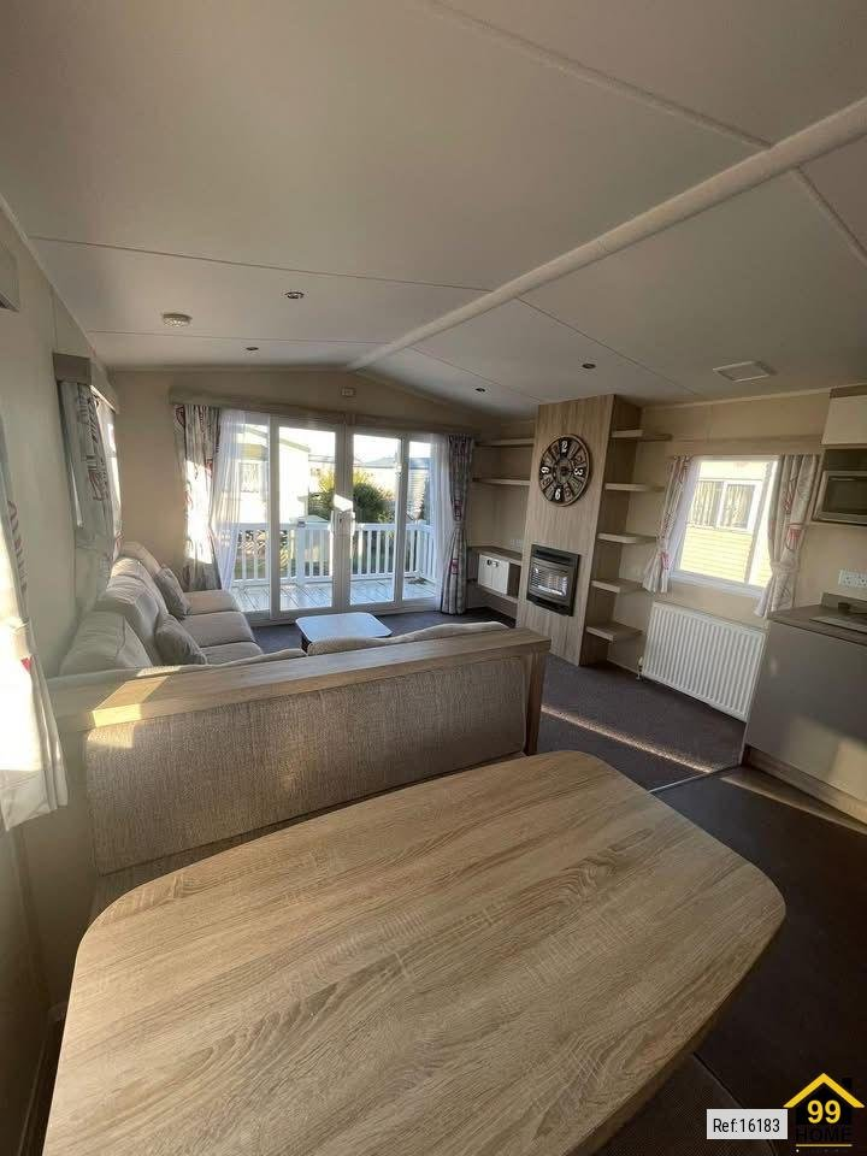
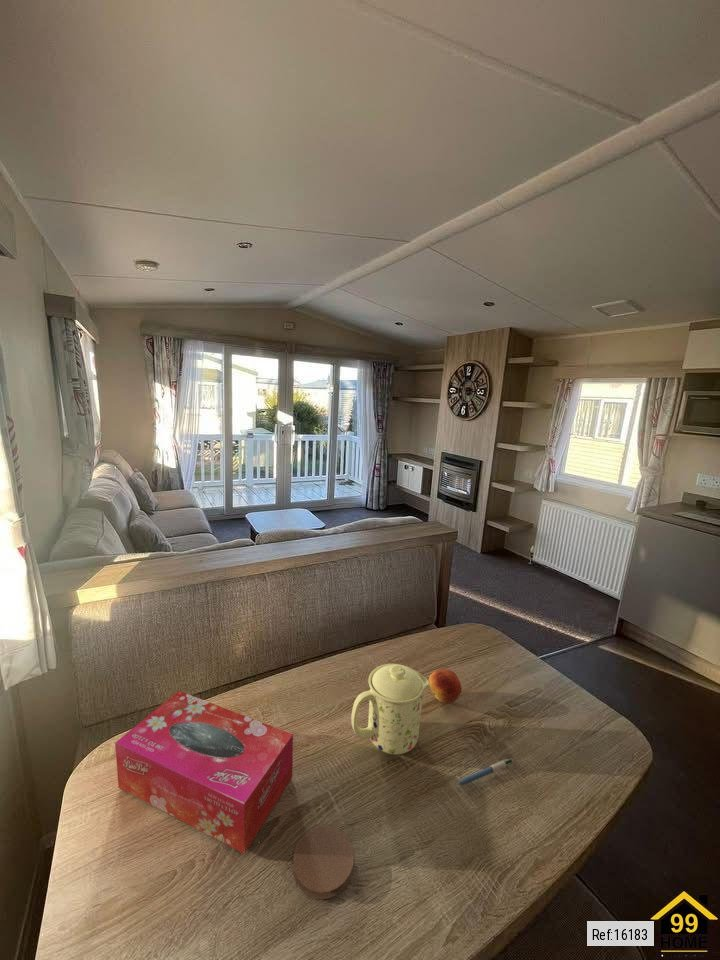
+ mug [350,663,429,755]
+ pen [457,757,515,786]
+ tissue box [114,690,294,855]
+ fruit [428,668,463,704]
+ coaster [292,824,355,900]
